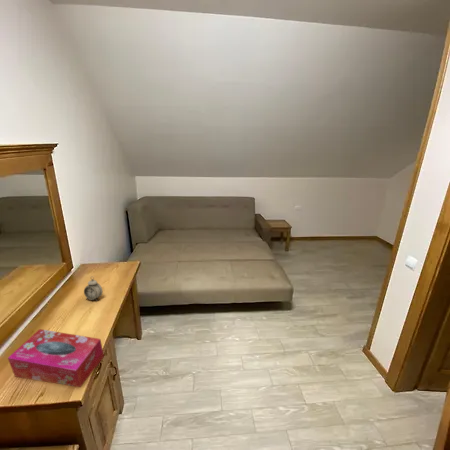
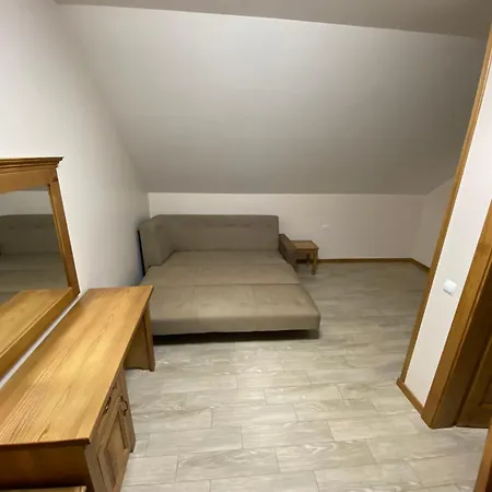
- tissue box [7,328,105,388]
- alarm clock [83,275,104,303]
